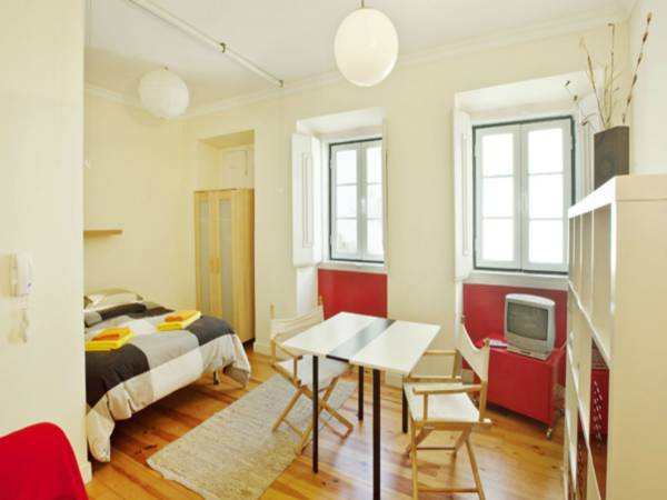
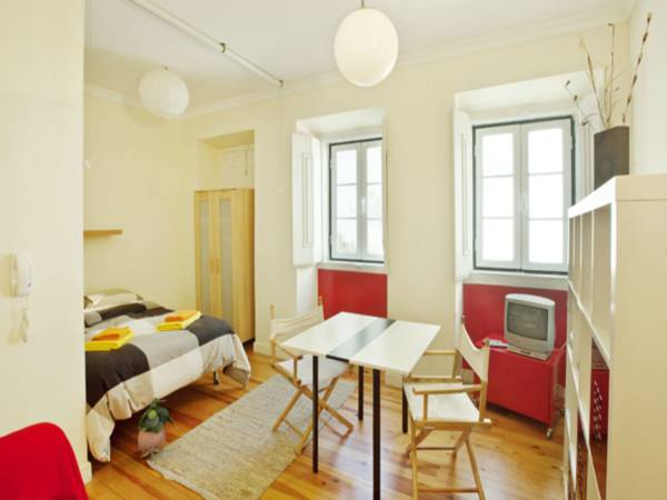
+ potted plant [137,397,175,461]
